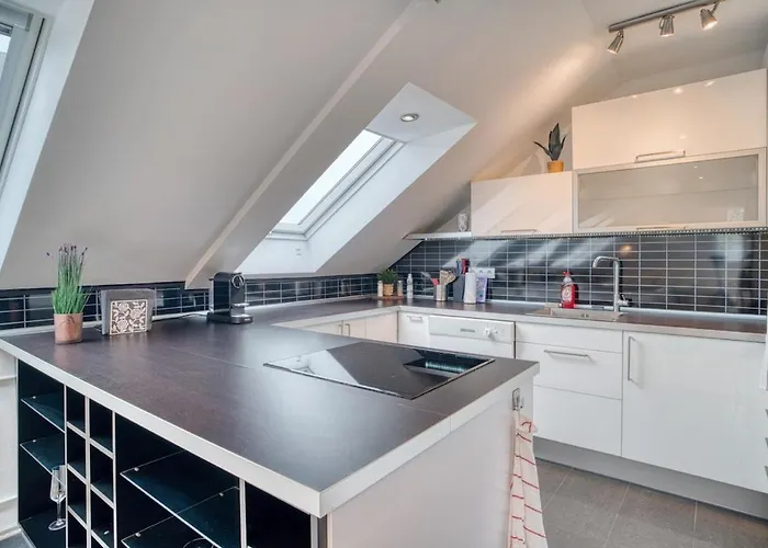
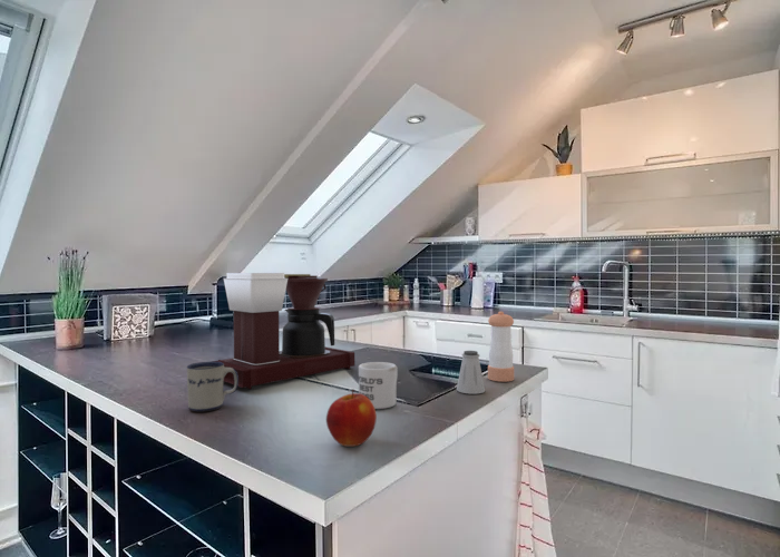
+ mug [358,361,399,410]
+ mug [186,361,238,413]
+ apple [325,388,378,448]
+ coffee maker [212,272,355,390]
+ pepper shaker [487,311,515,383]
+ saltshaker [456,350,486,394]
